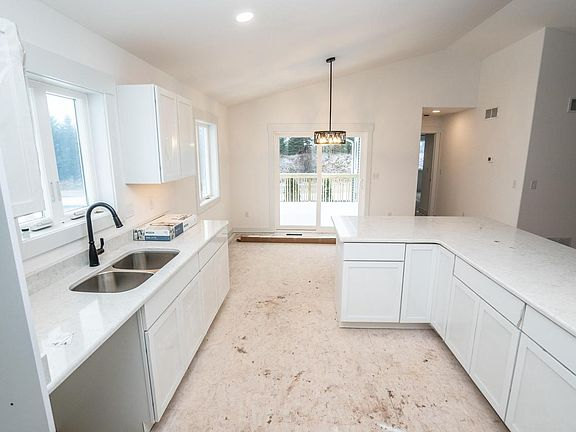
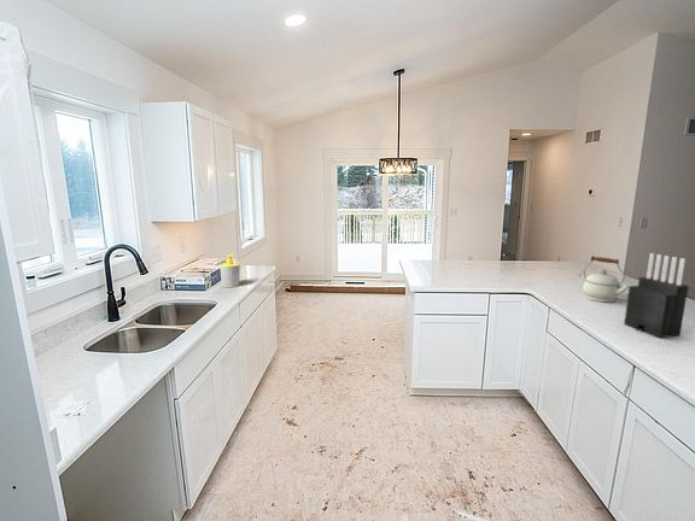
+ knife block [623,252,689,339]
+ kettle [582,256,630,303]
+ soap bottle [218,253,241,288]
